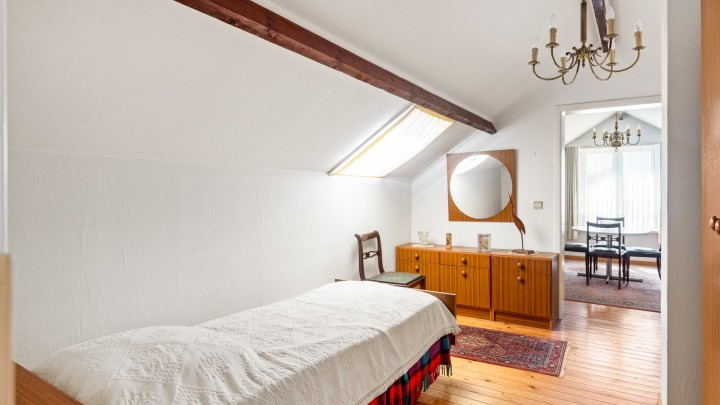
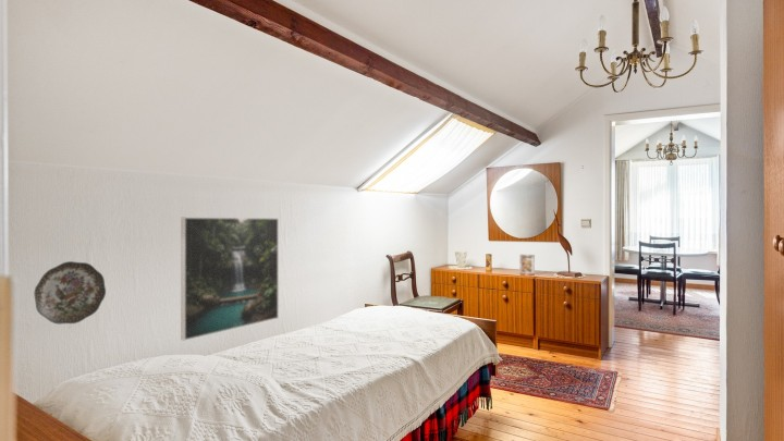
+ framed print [180,217,280,342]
+ decorative plate [33,260,107,324]
